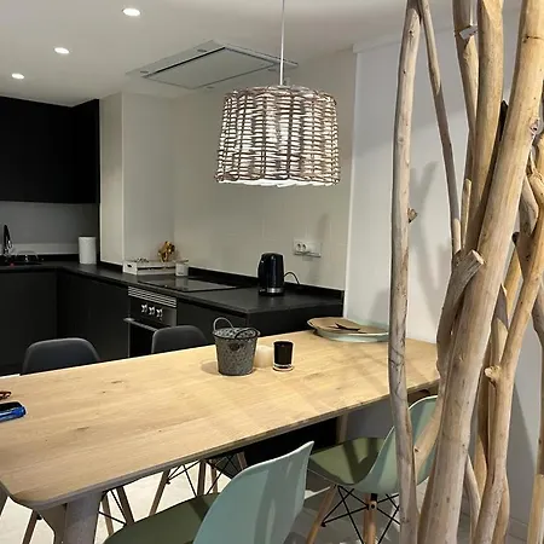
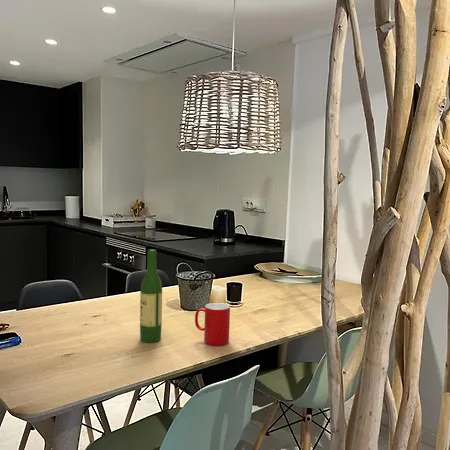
+ cup [194,302,231,347]
+ wine bottle [139,249,163,344]
